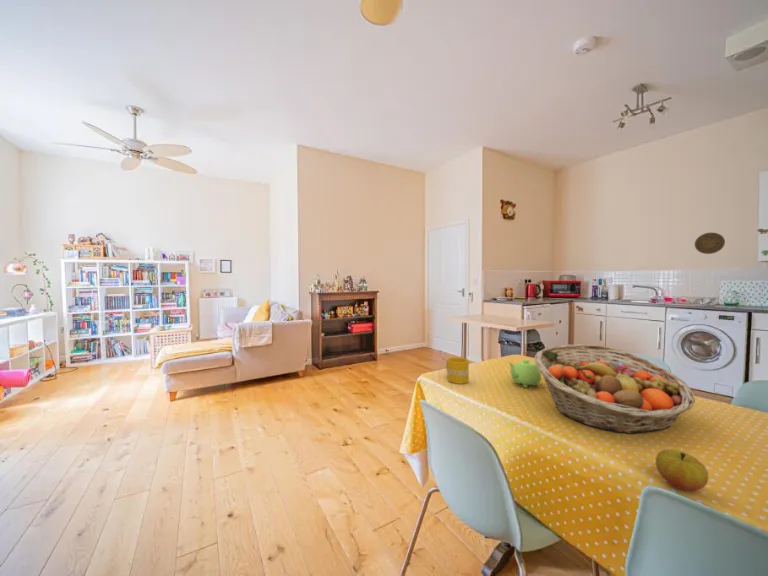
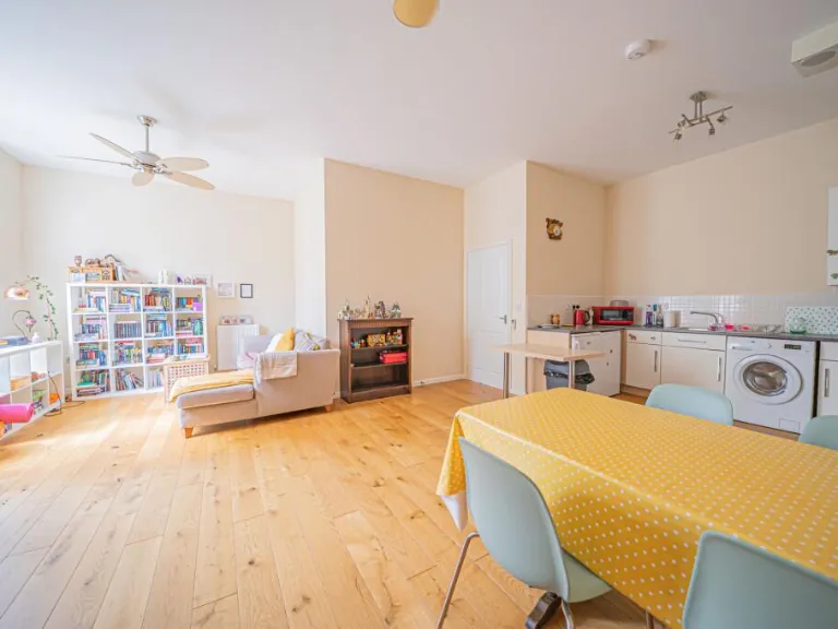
- mug [445,356,470,385]
- apple [655,448,710,492]
- teapot [507,358,542,388]
- decorative plate [694,232,726,255]
- fruit basket [533,343,696,435]
